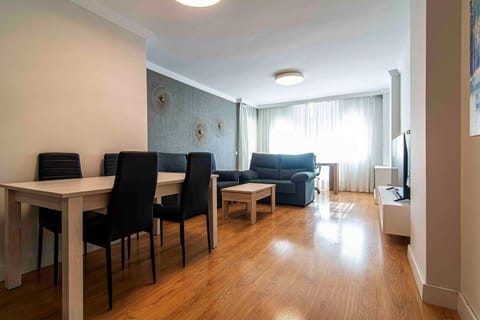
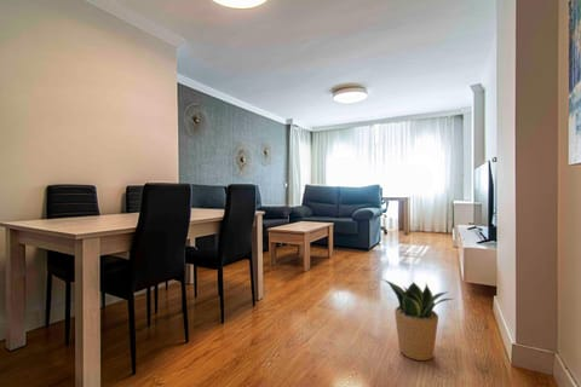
+ potted plant [381,278,454,362]
